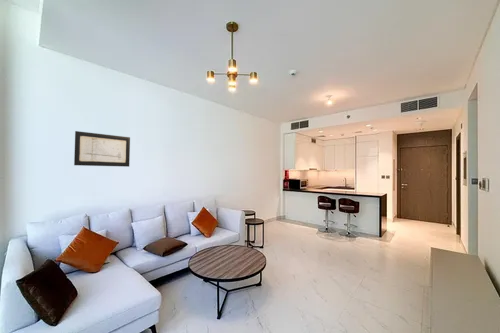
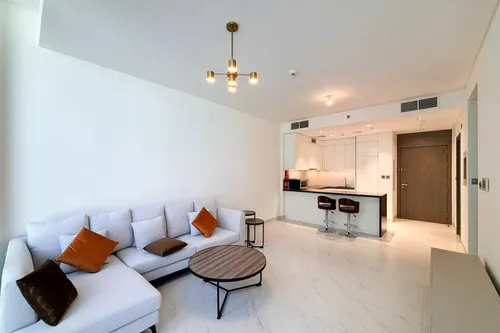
- wall art [73,130,131,168]
